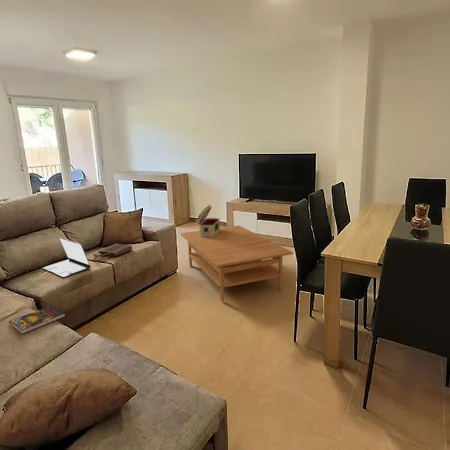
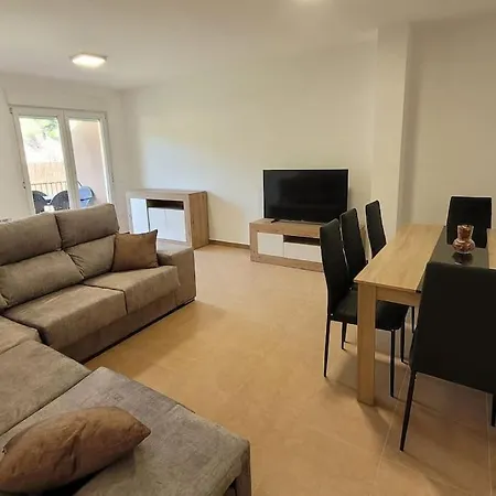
- decorative box [195,204,221,237]
- laptop [42,236,92,278]
- tote bag [92,243,133,262]
- book [8,305,66,335]
- coffee table [179,225,294,302]
